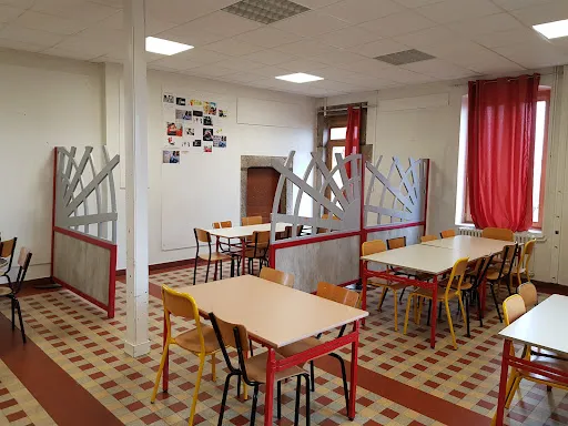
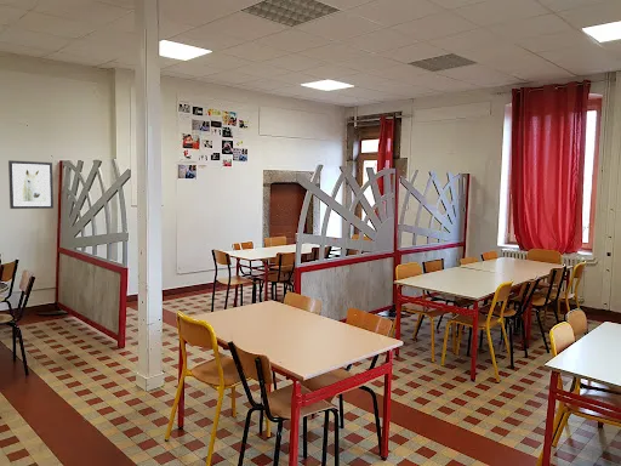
+ wall art [7,159,55,210]
